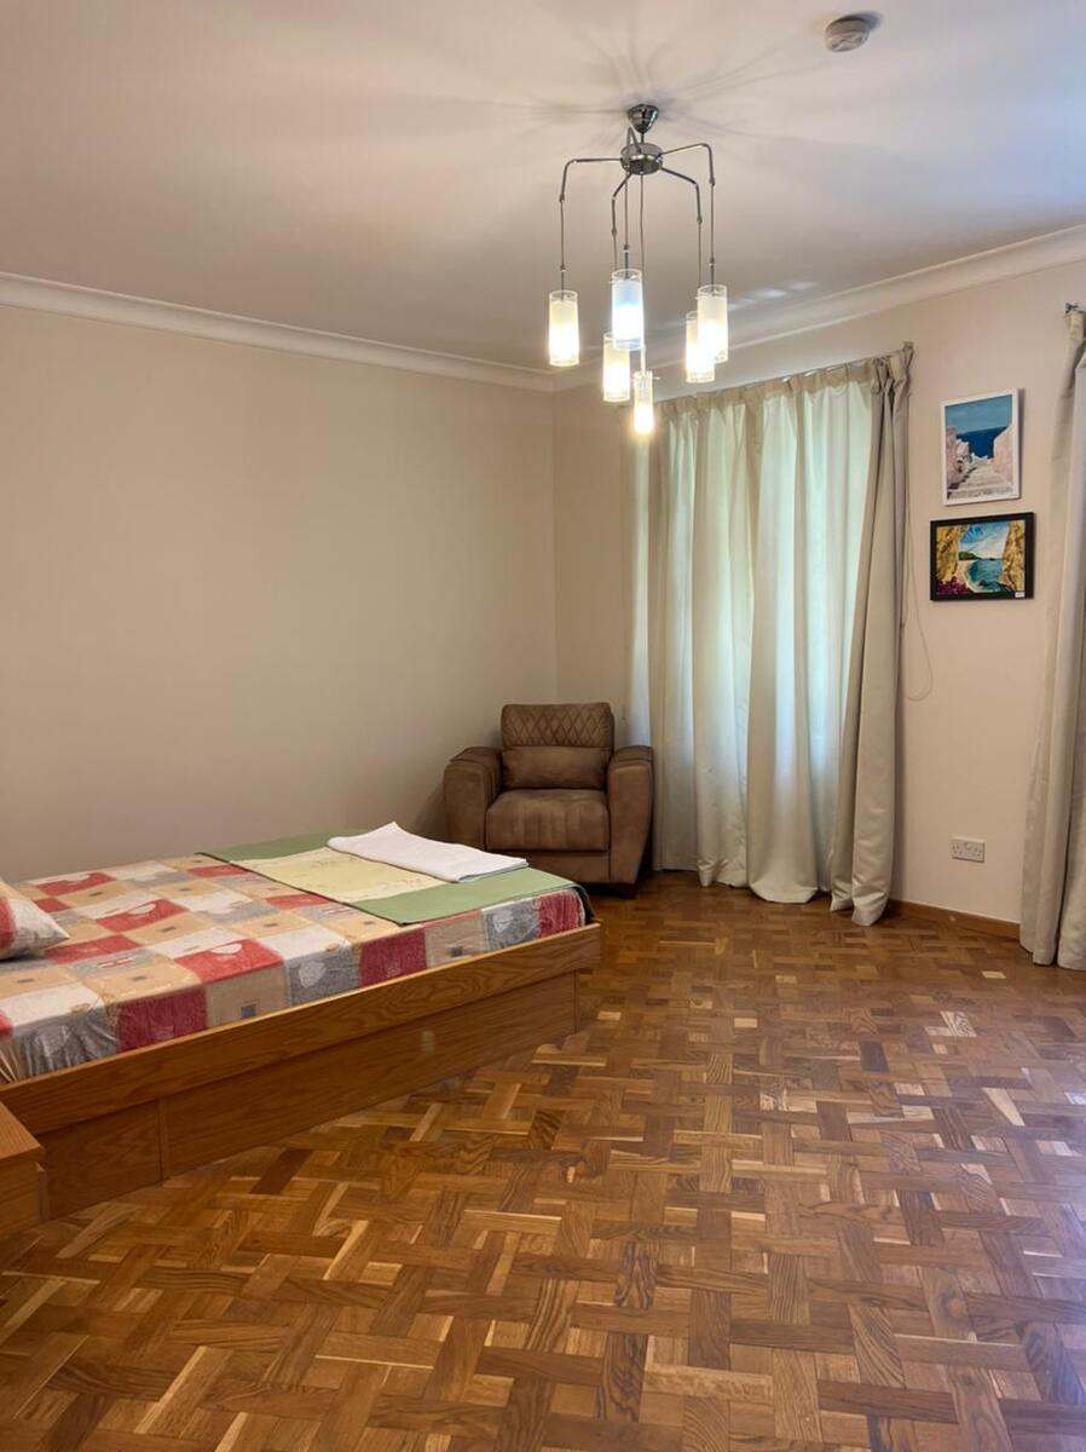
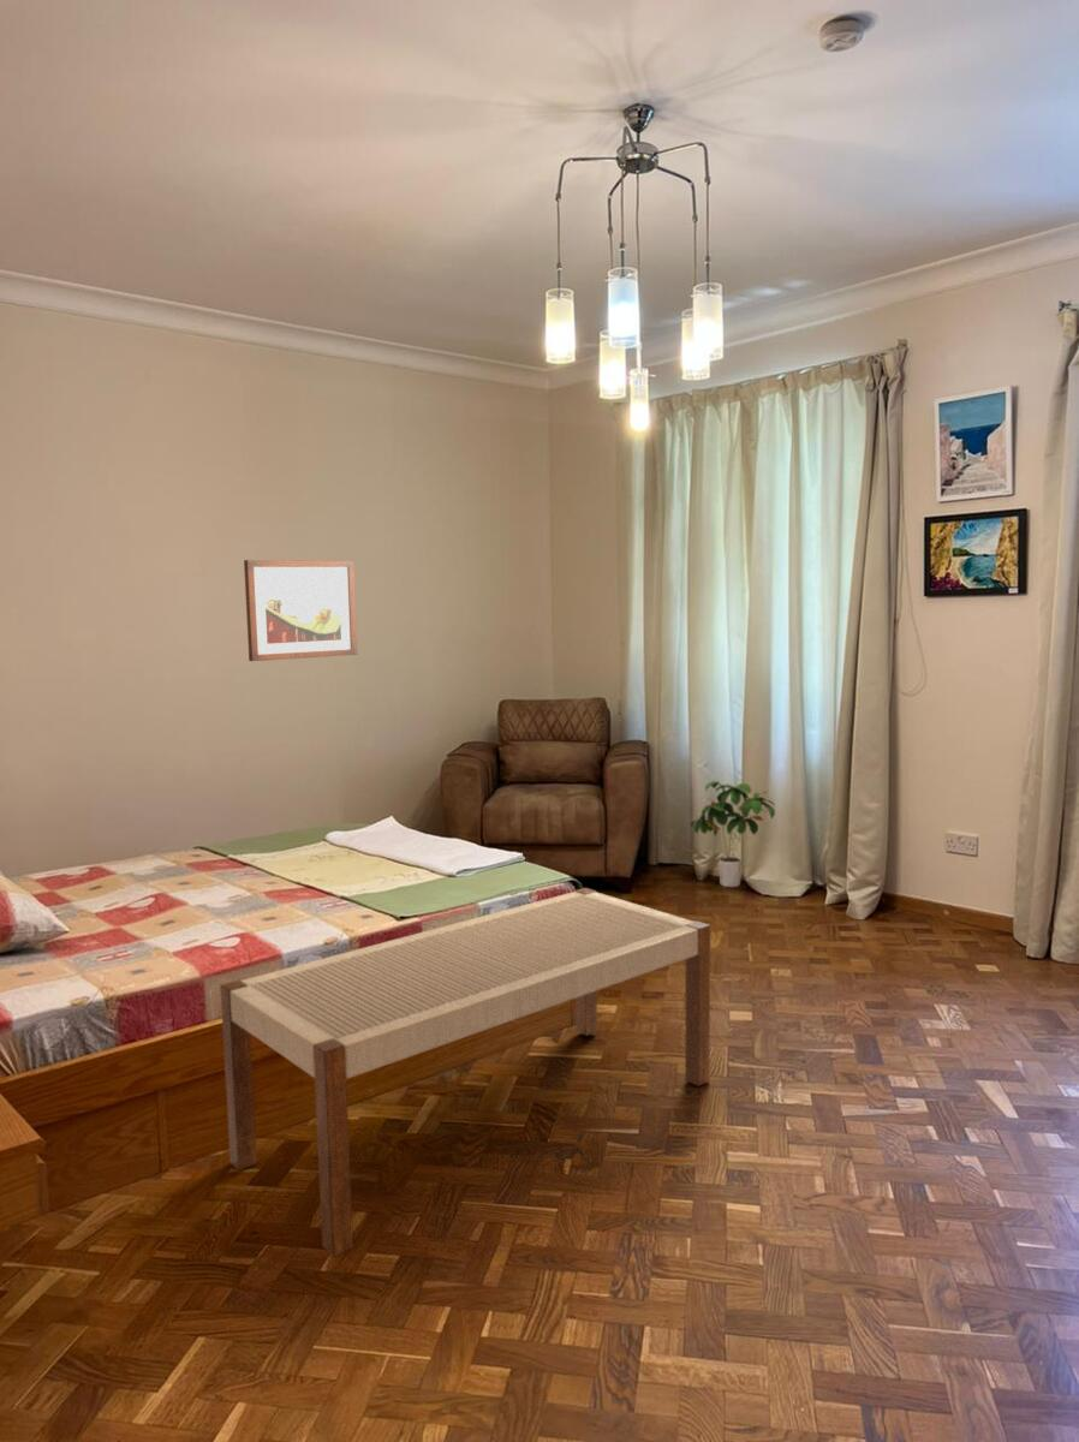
+ bench [219,887,711,1258]
+ potted plant [690,780,776,888]
+ wall art [243,559,358,662]
